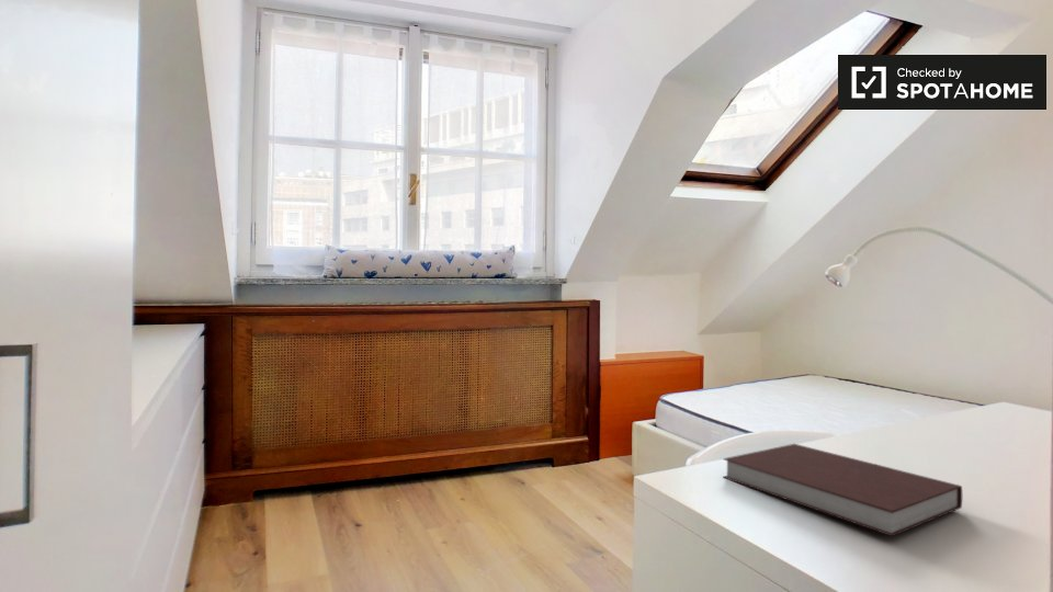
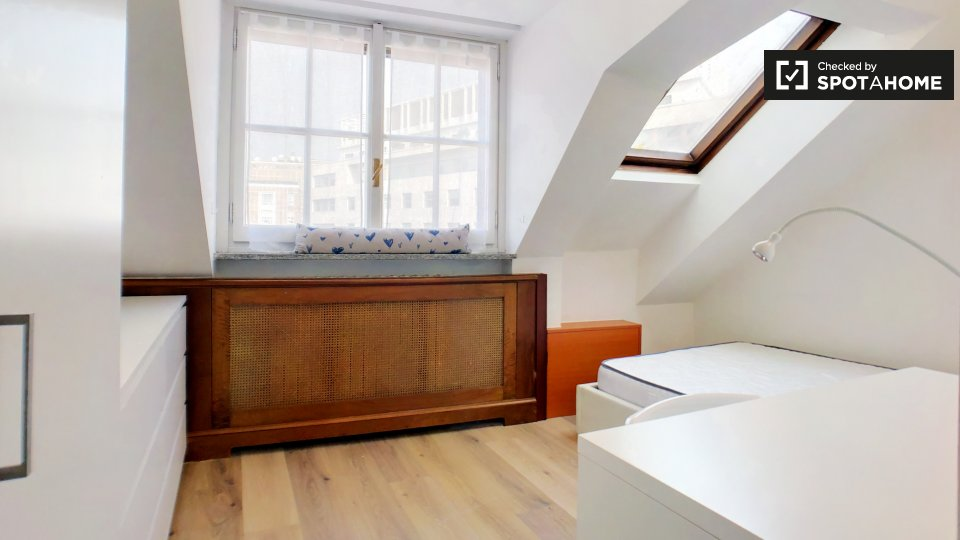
- notebook [722,443,963,538]
